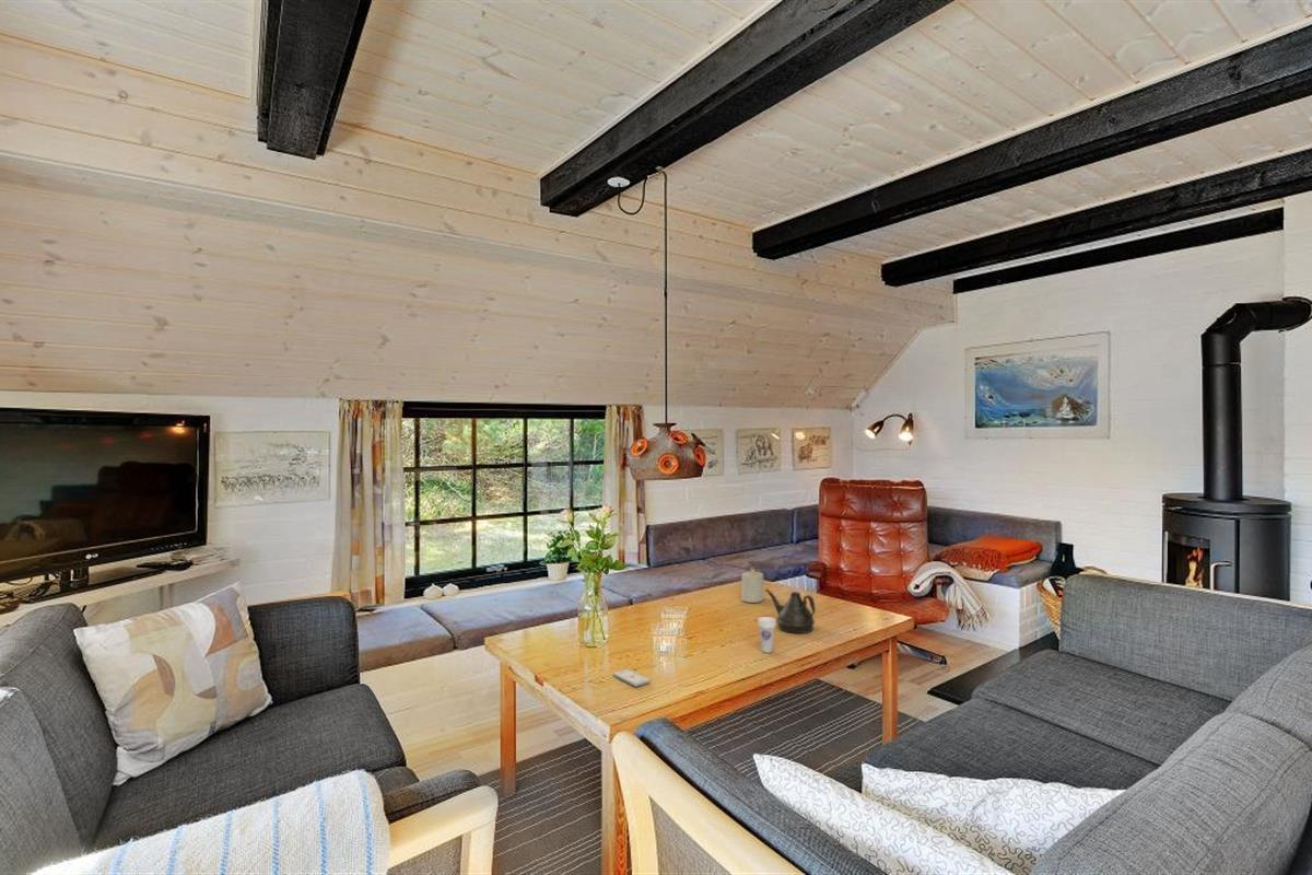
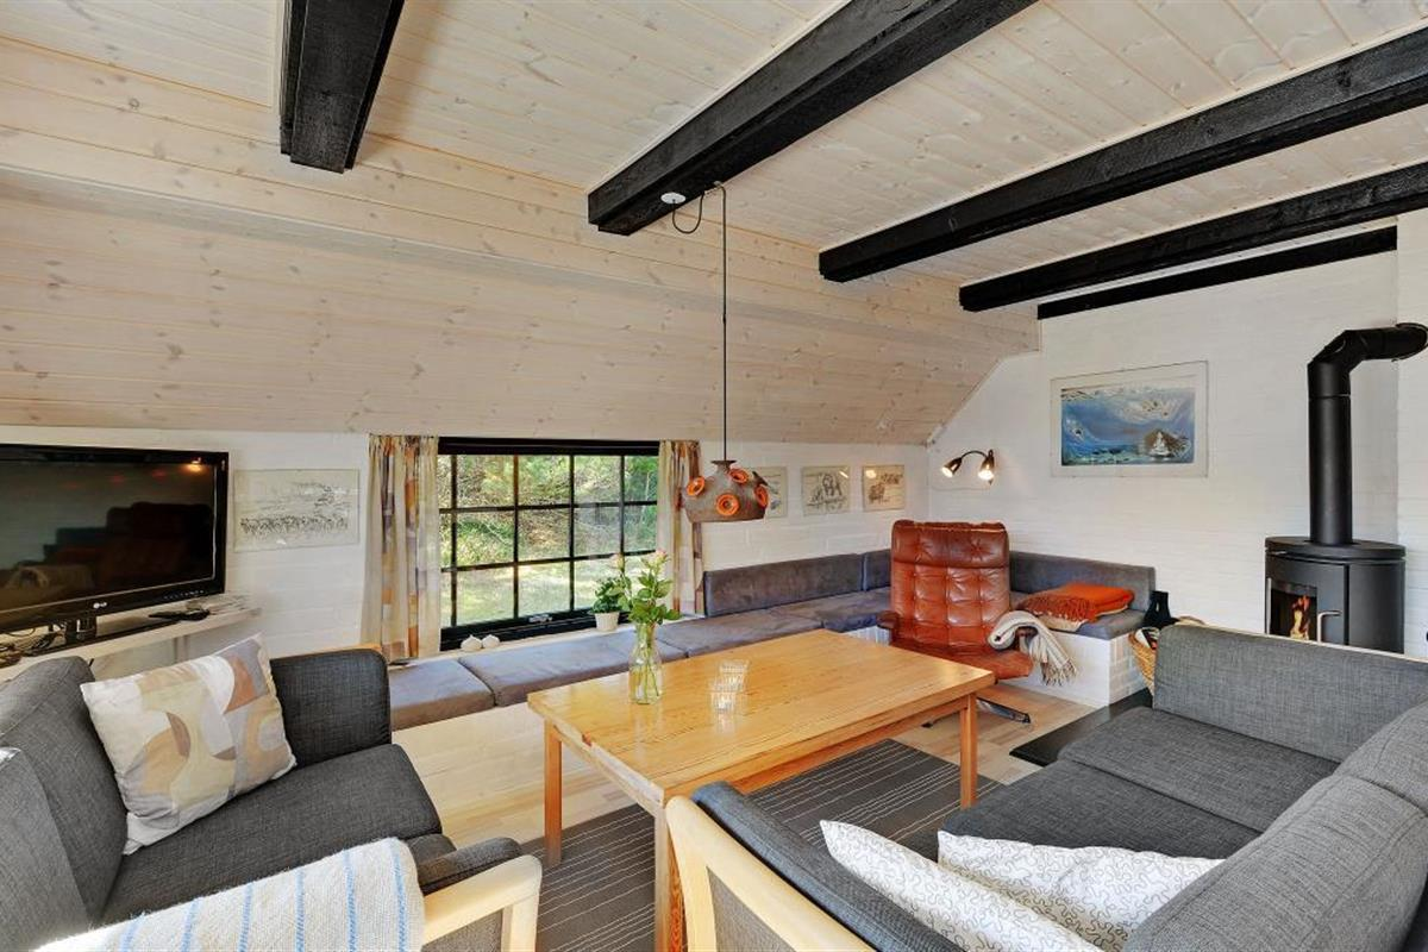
- cup [757,616,777,654]
- teapot [764,588,817,634]
- candle [740,568,765,604]
- smartphone [612,668,652,688]
